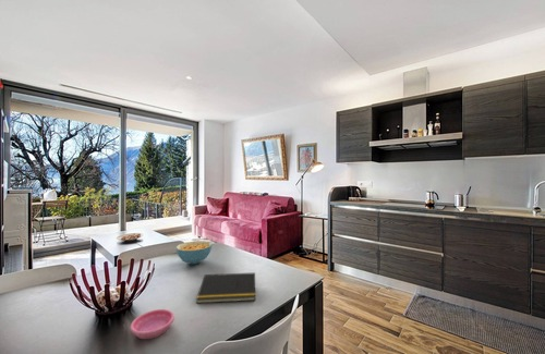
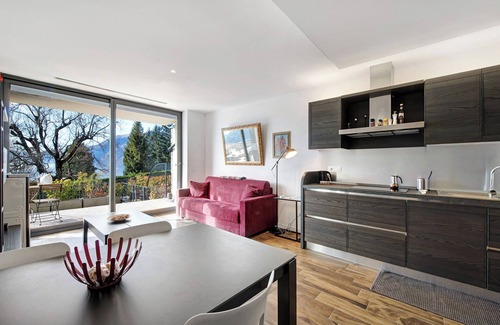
- cereal bowl [175,240,214,265]
- saucer [130,308,175,340]
- notepad [195,271,256,304]
